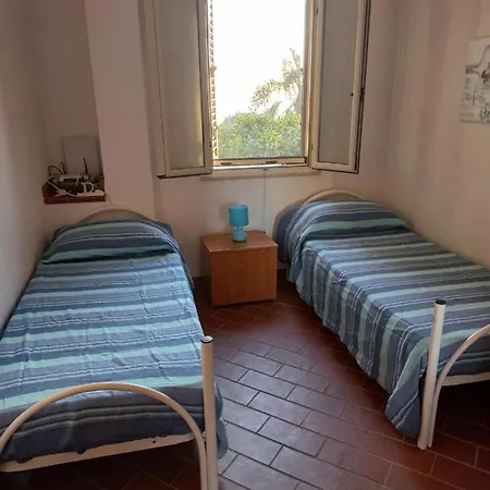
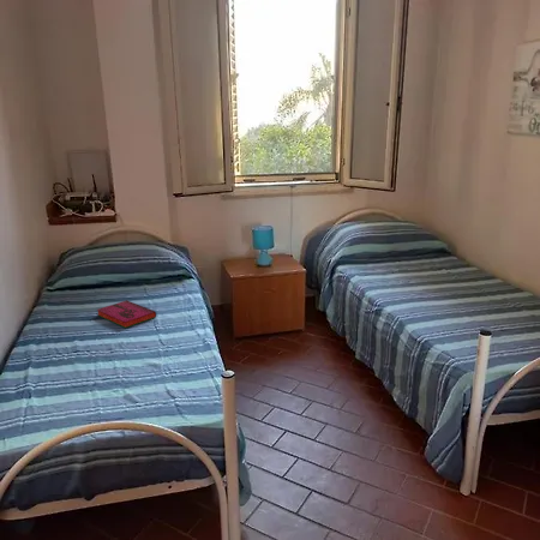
+ hardback book [96,299,157,329]
